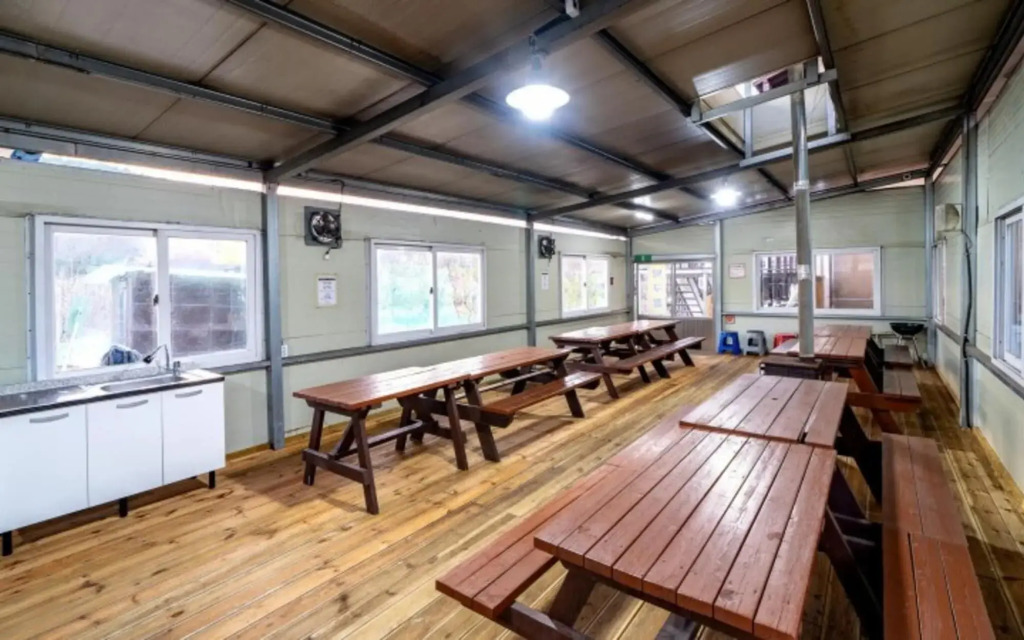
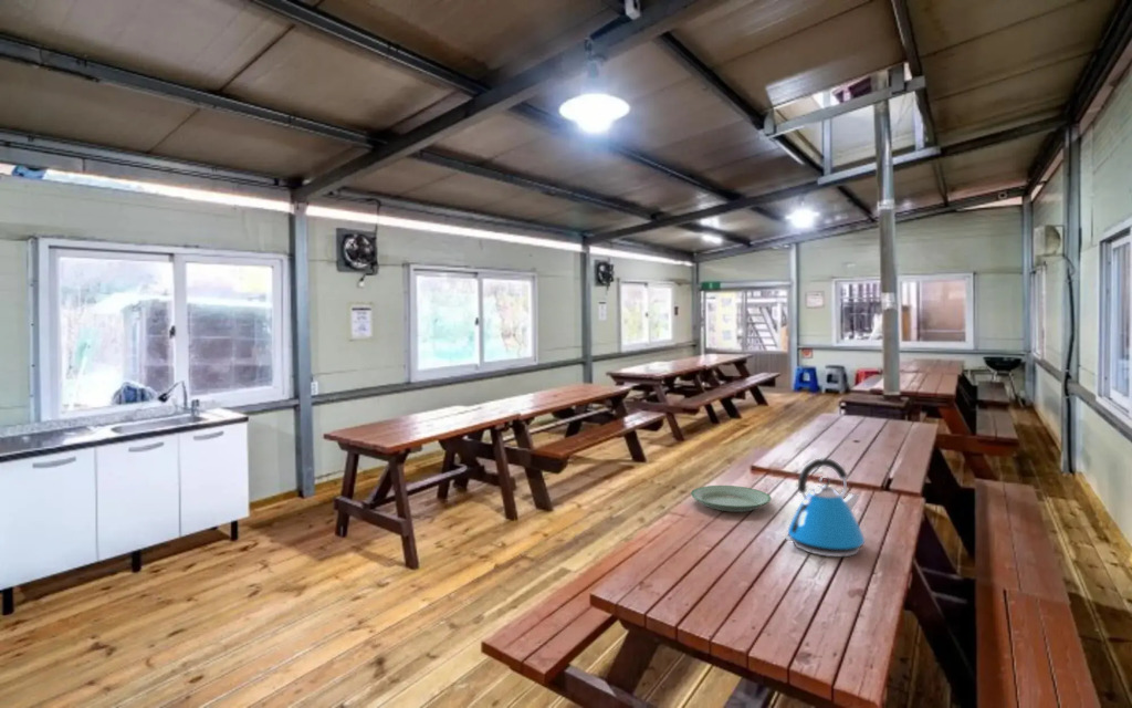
+ plate [690,485,773,513]
+ kettle [784,457,866,558]
